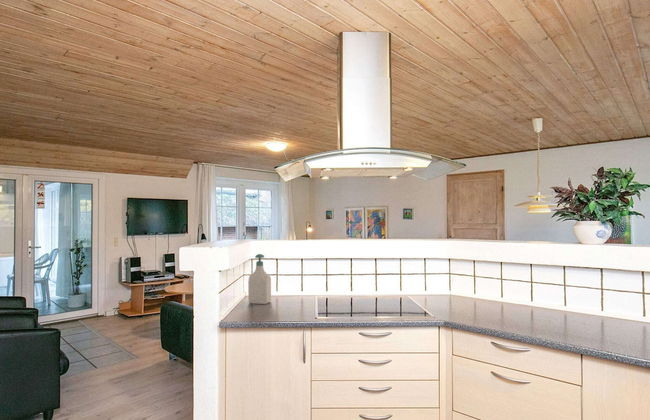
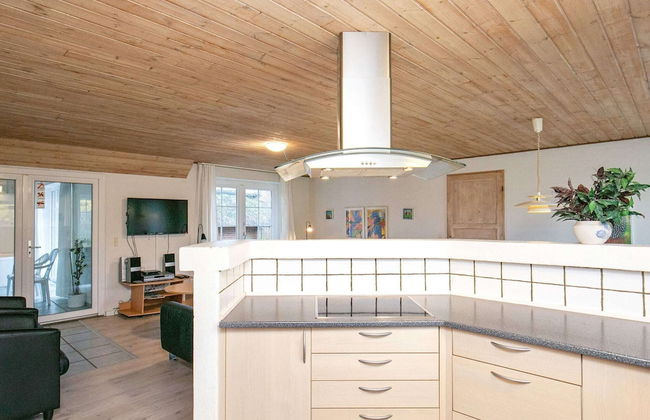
- soap bottle [247,253,272,305]
